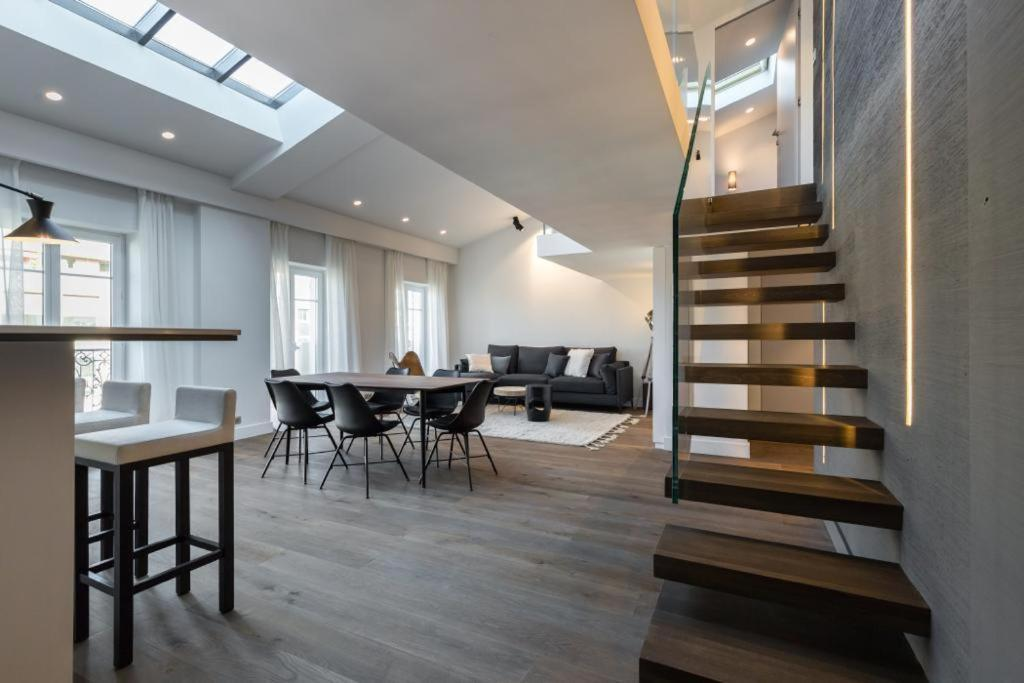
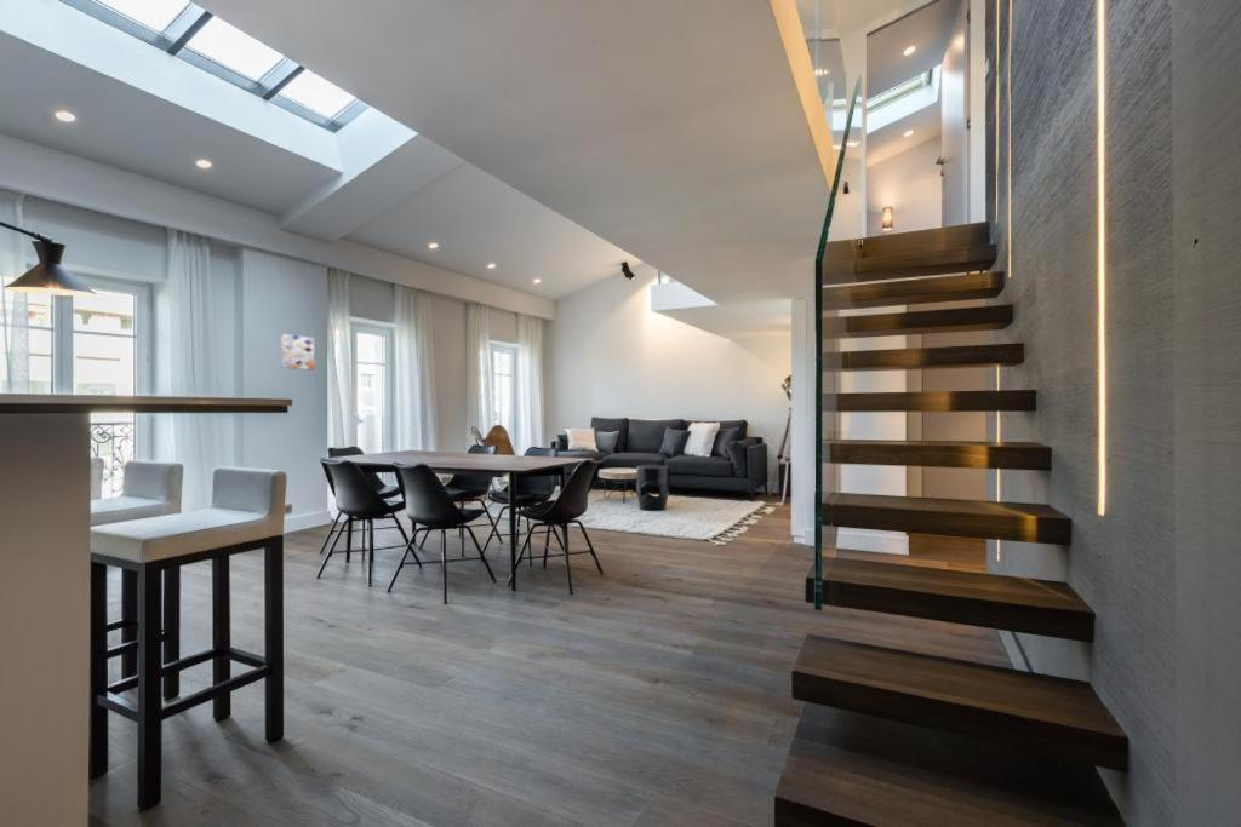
+ wall art [280,333,315,371]
